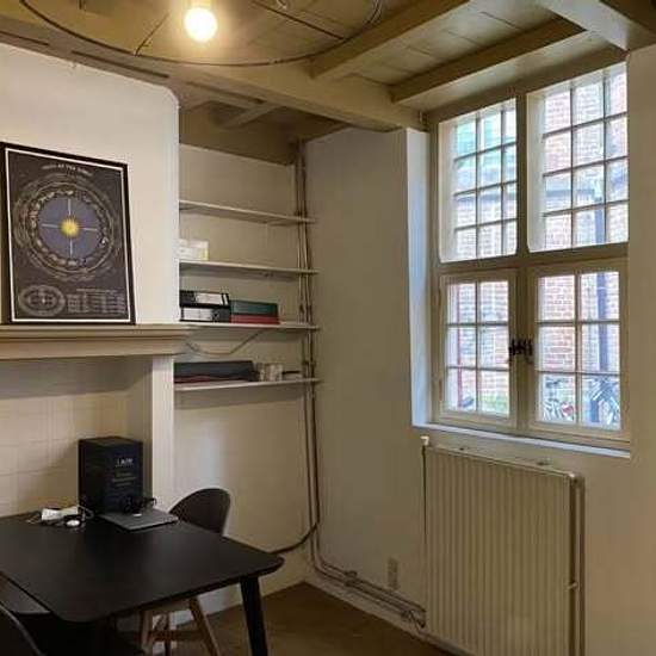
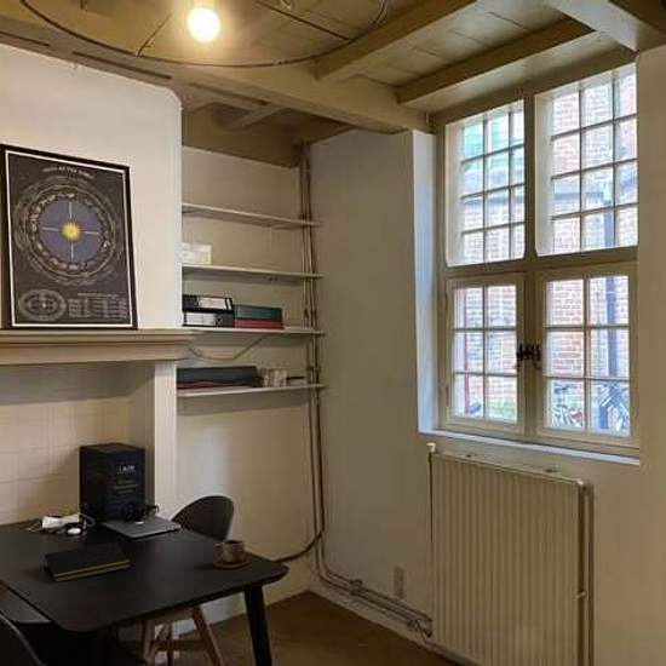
+ notepad [42,540,132,584]
+ mug [211,538,249,569]
